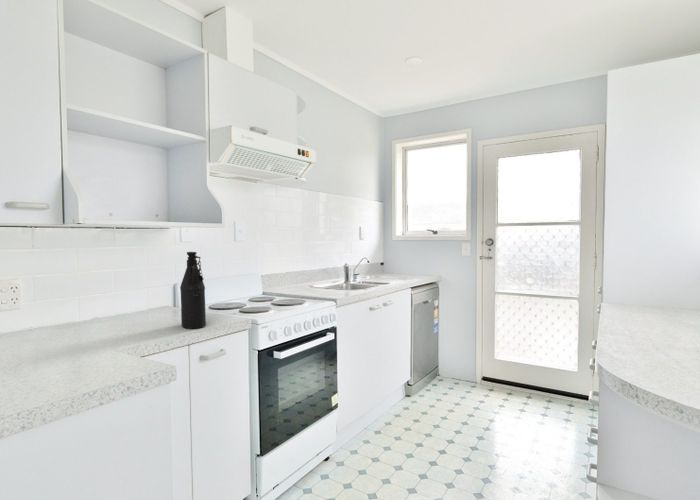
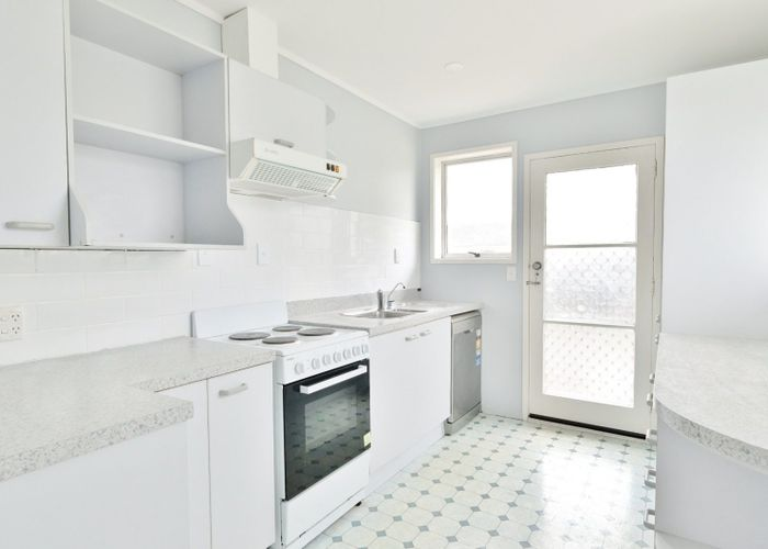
- bottle [179,251,207,330]
